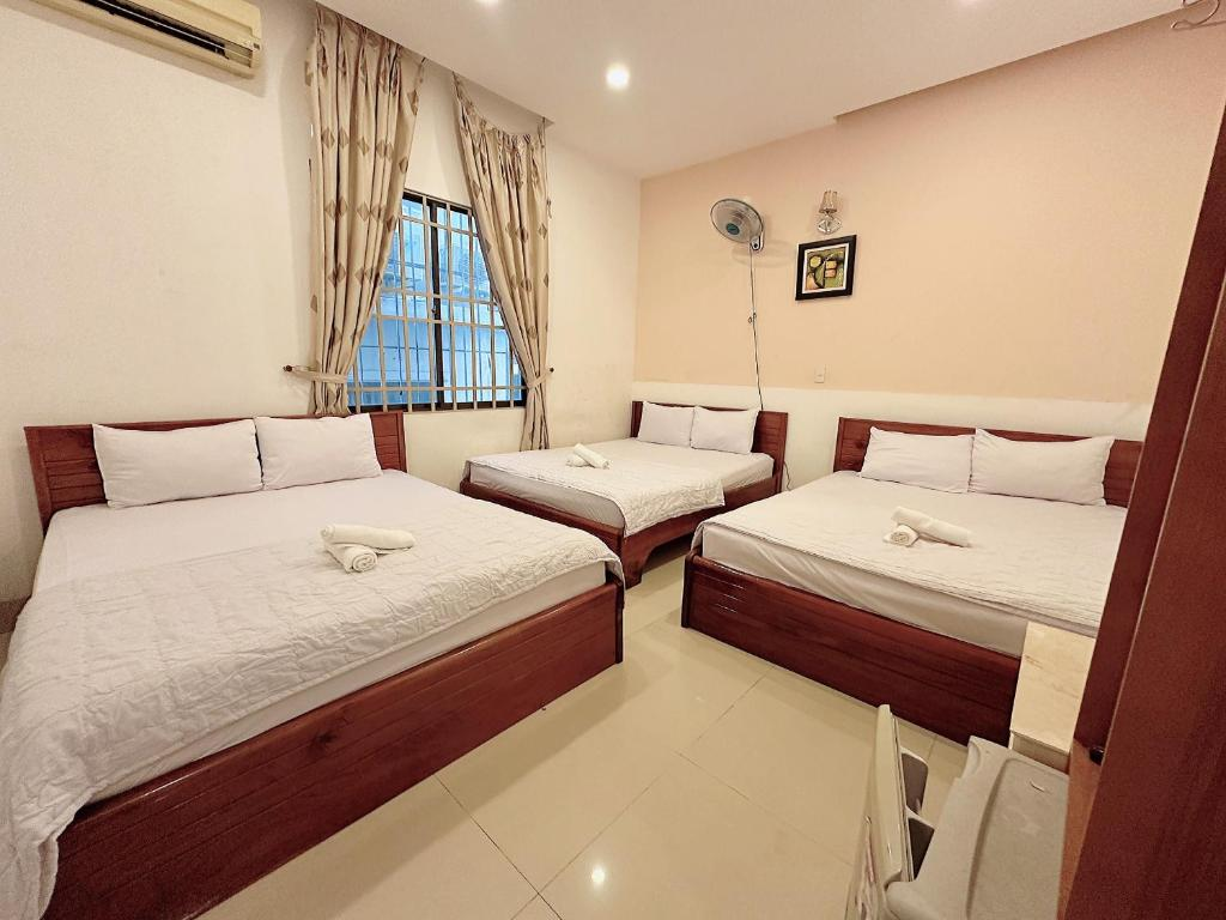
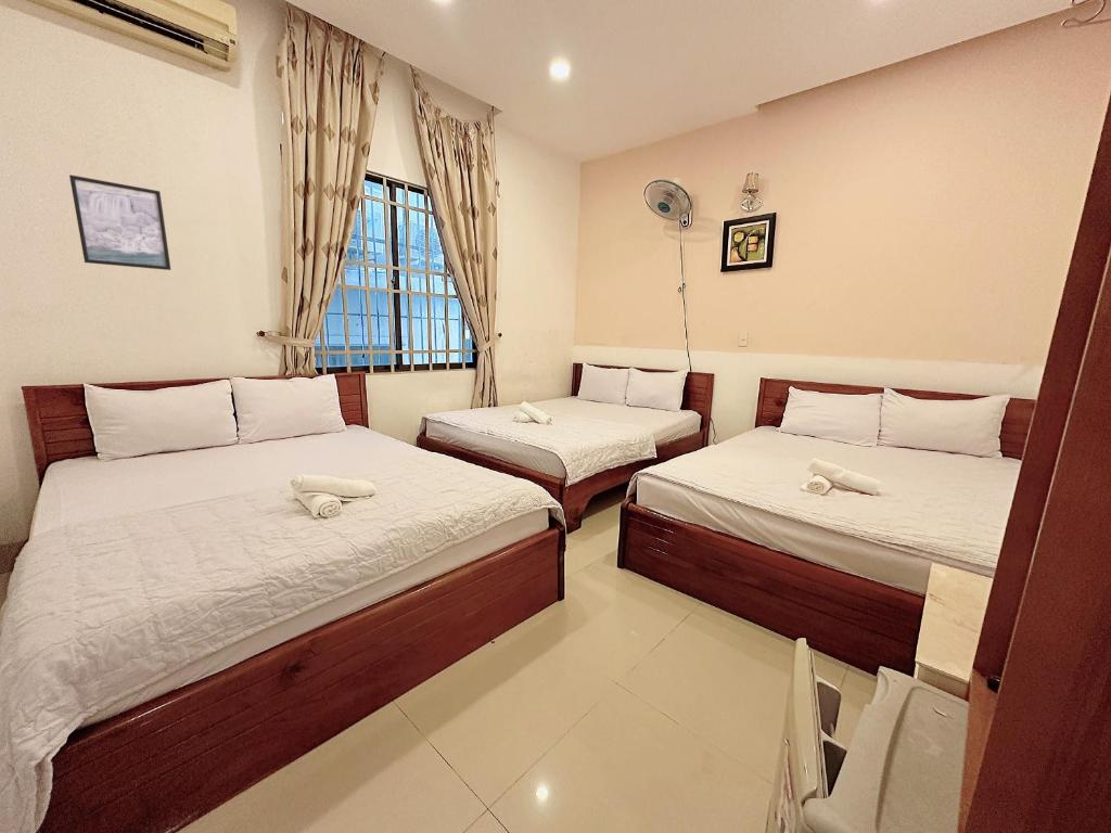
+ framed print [68,174,171,271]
